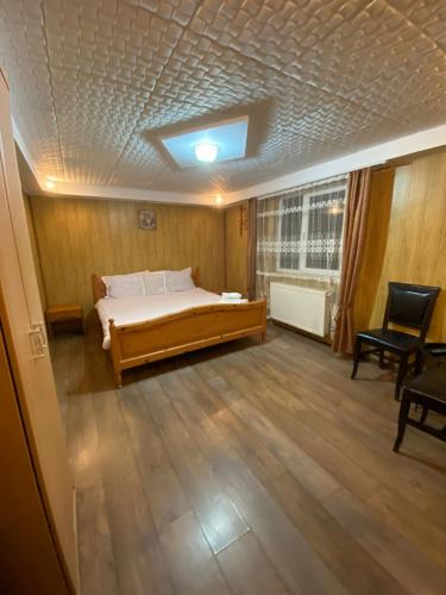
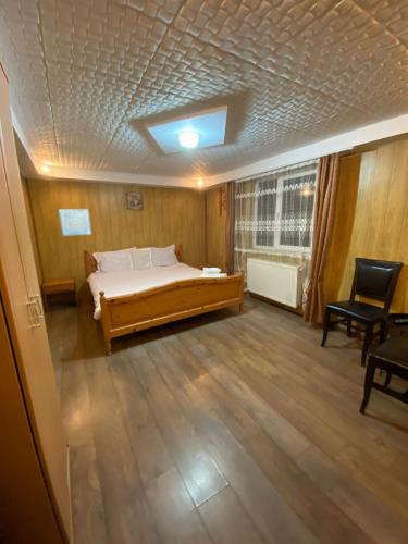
+ wall art [58,208,92,237]
